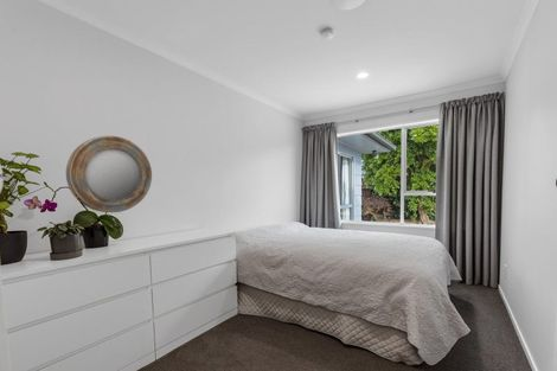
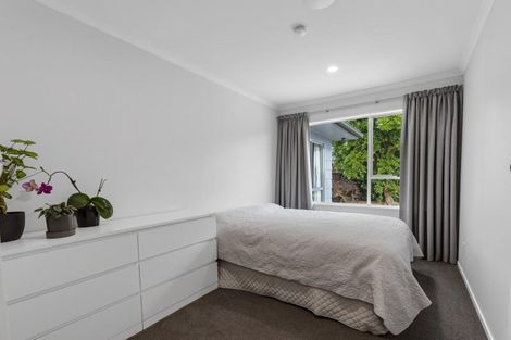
- home mirror [65,135,153,213]
